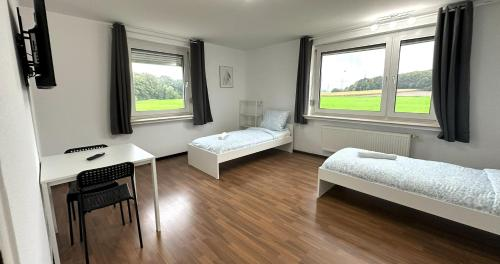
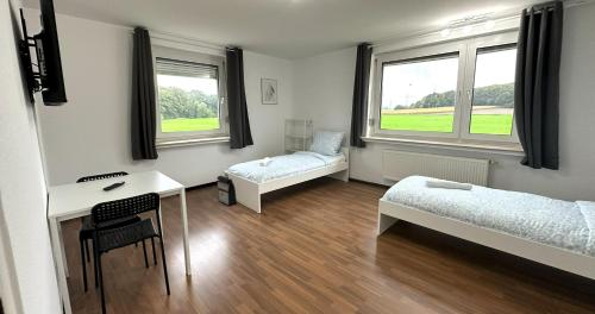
+ backpack [215,172,238,207]
